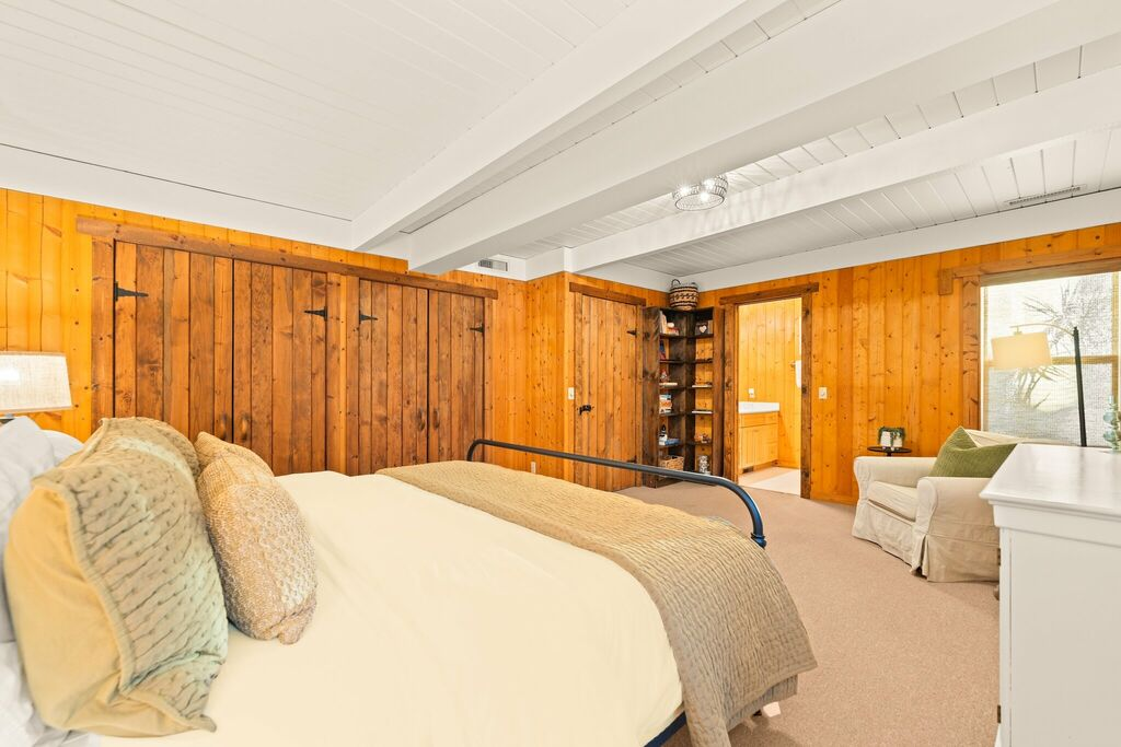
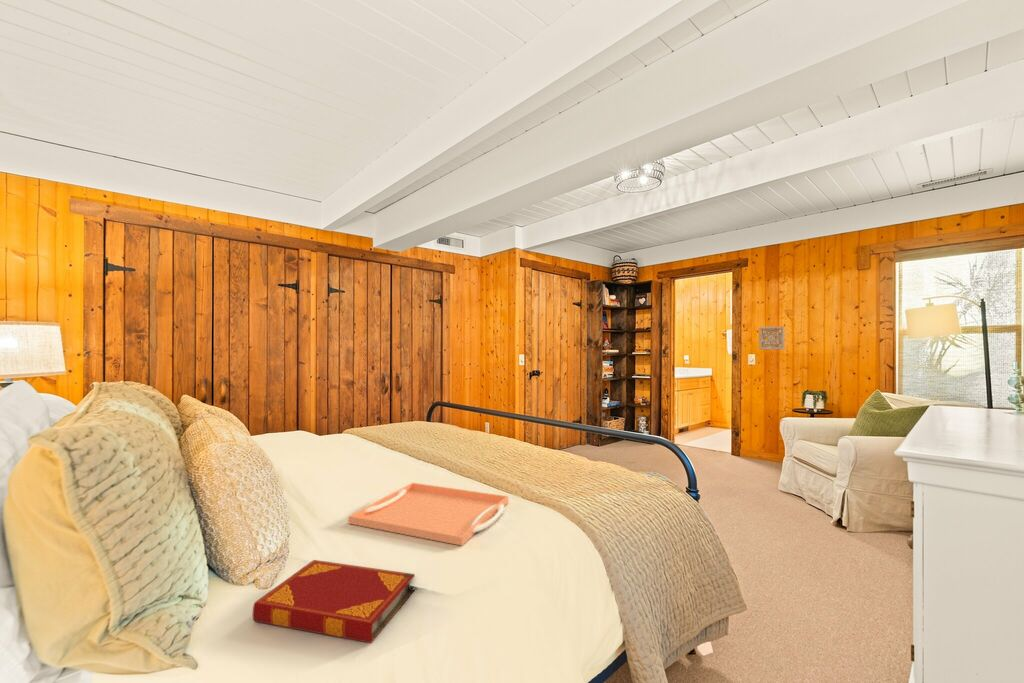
+ wall ornament [758,326,786,351]
+ hardback book [252,559,416,644]
+ serving tray [347,482,509,547]
